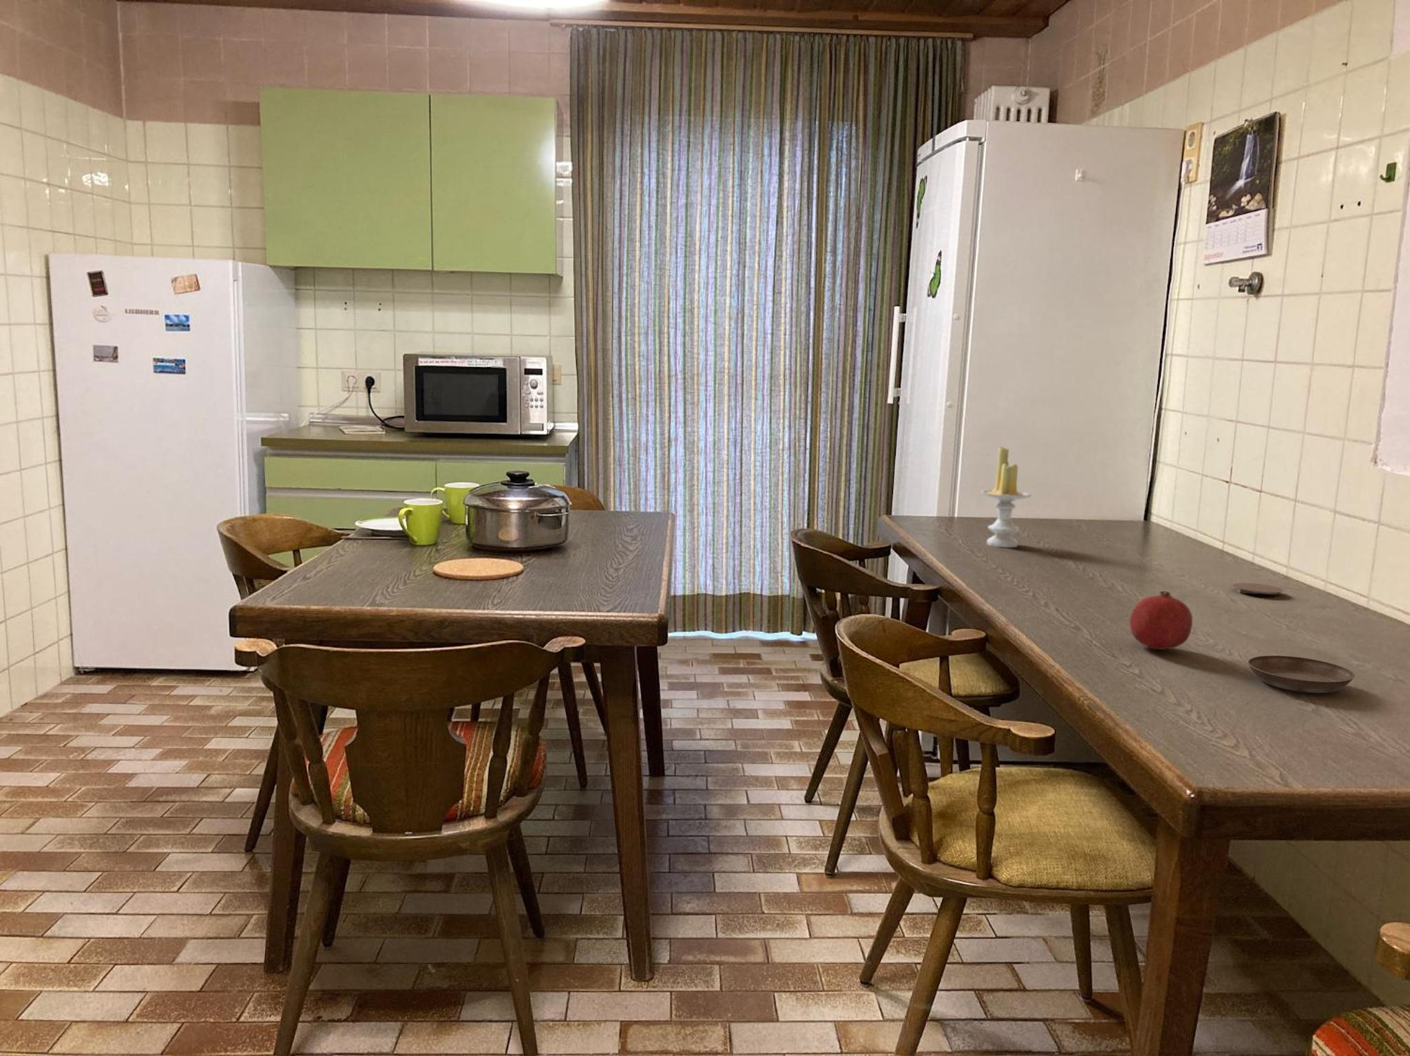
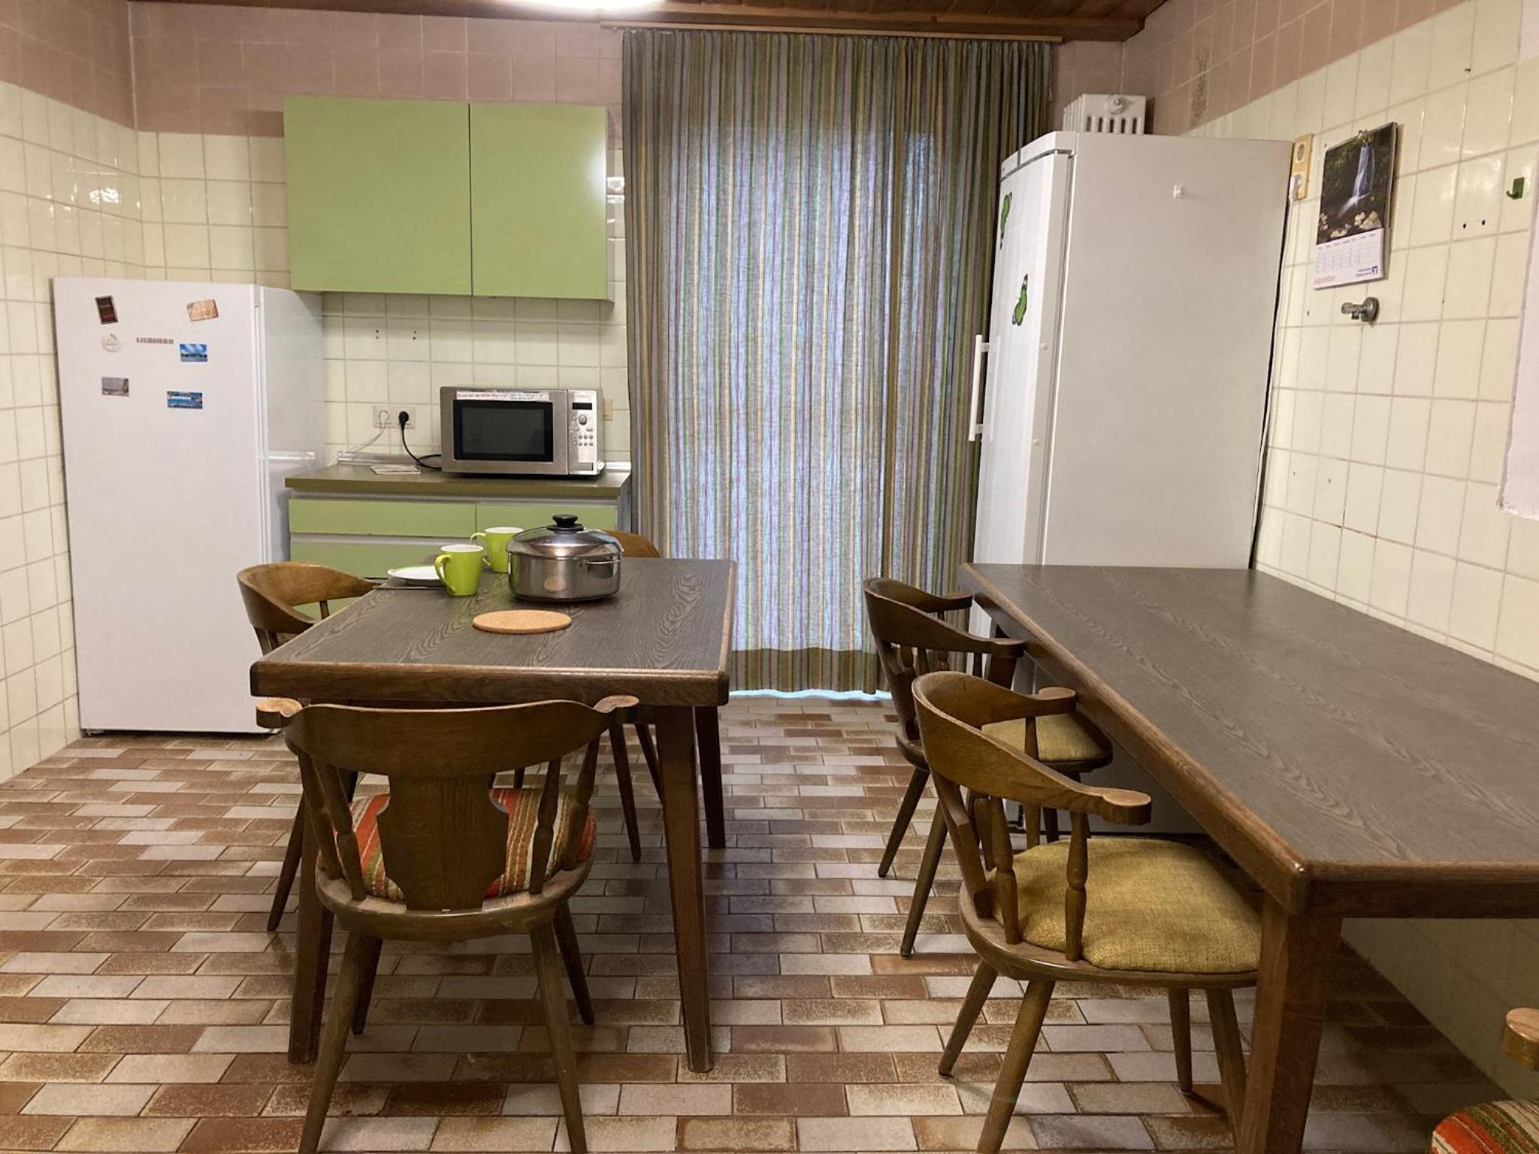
- fruit [1129,590,1194,650]
- candle [980,446,1033,548]
- saucer [1247,656,1356,693]
- coaster [1231,582,1285,599]
